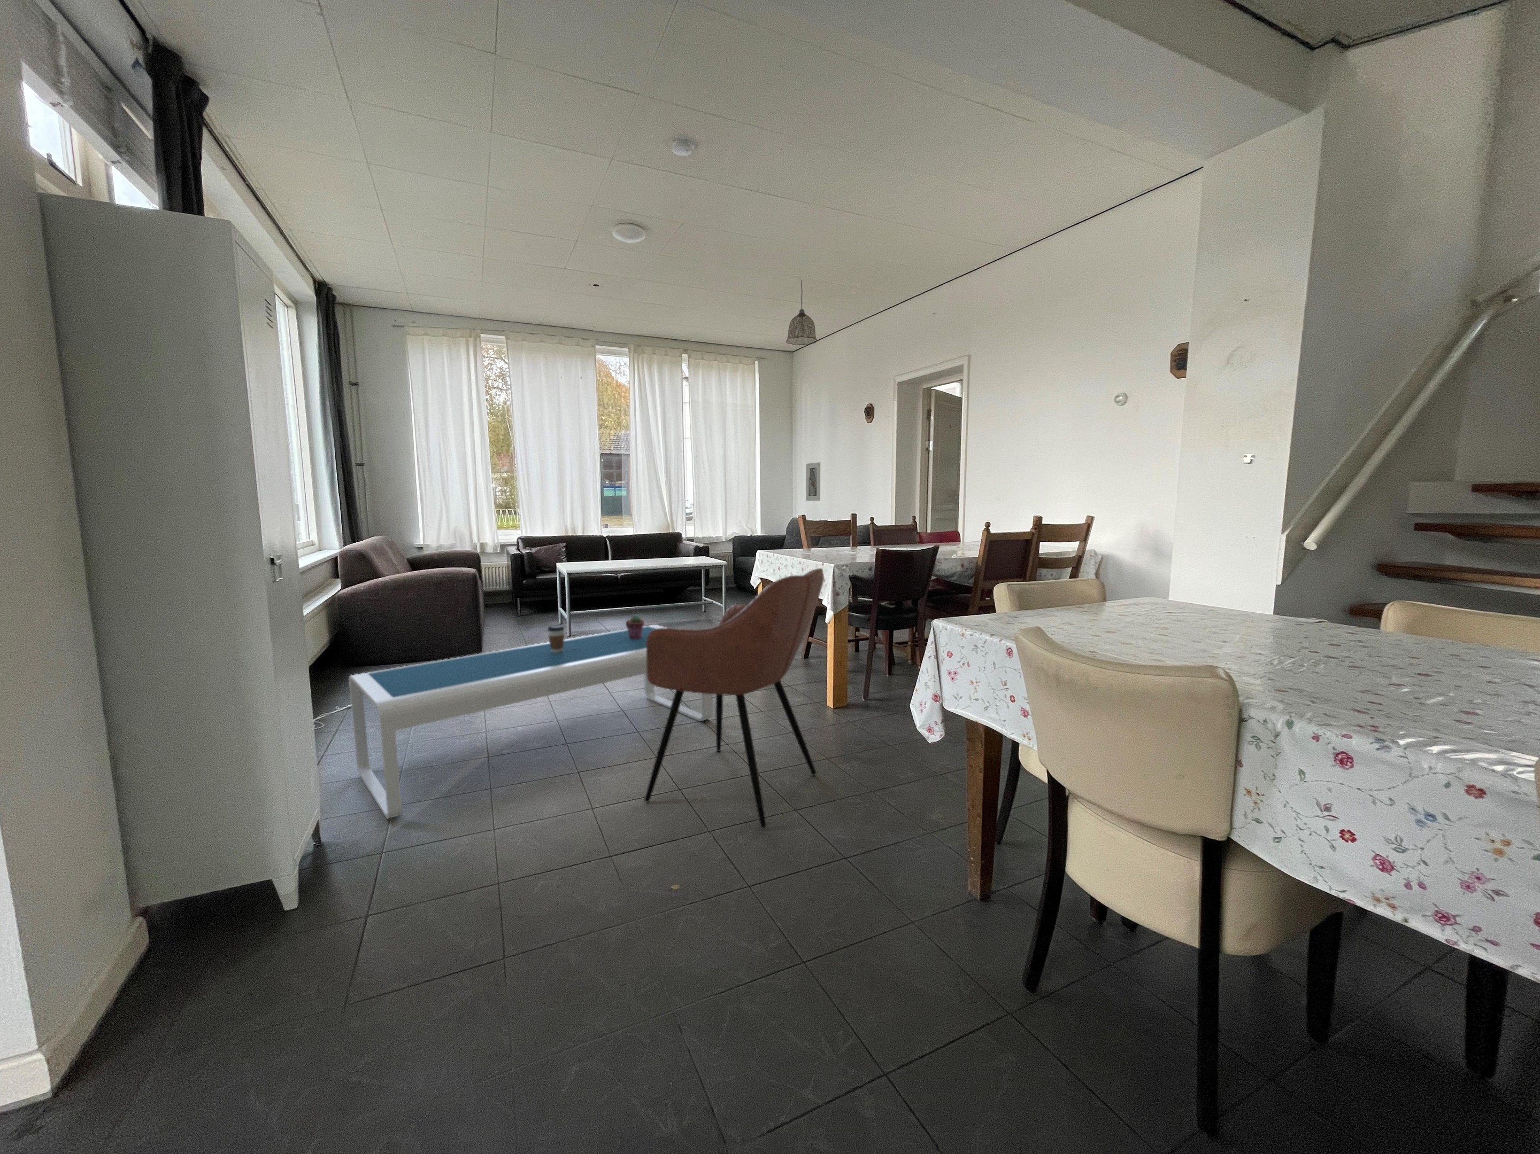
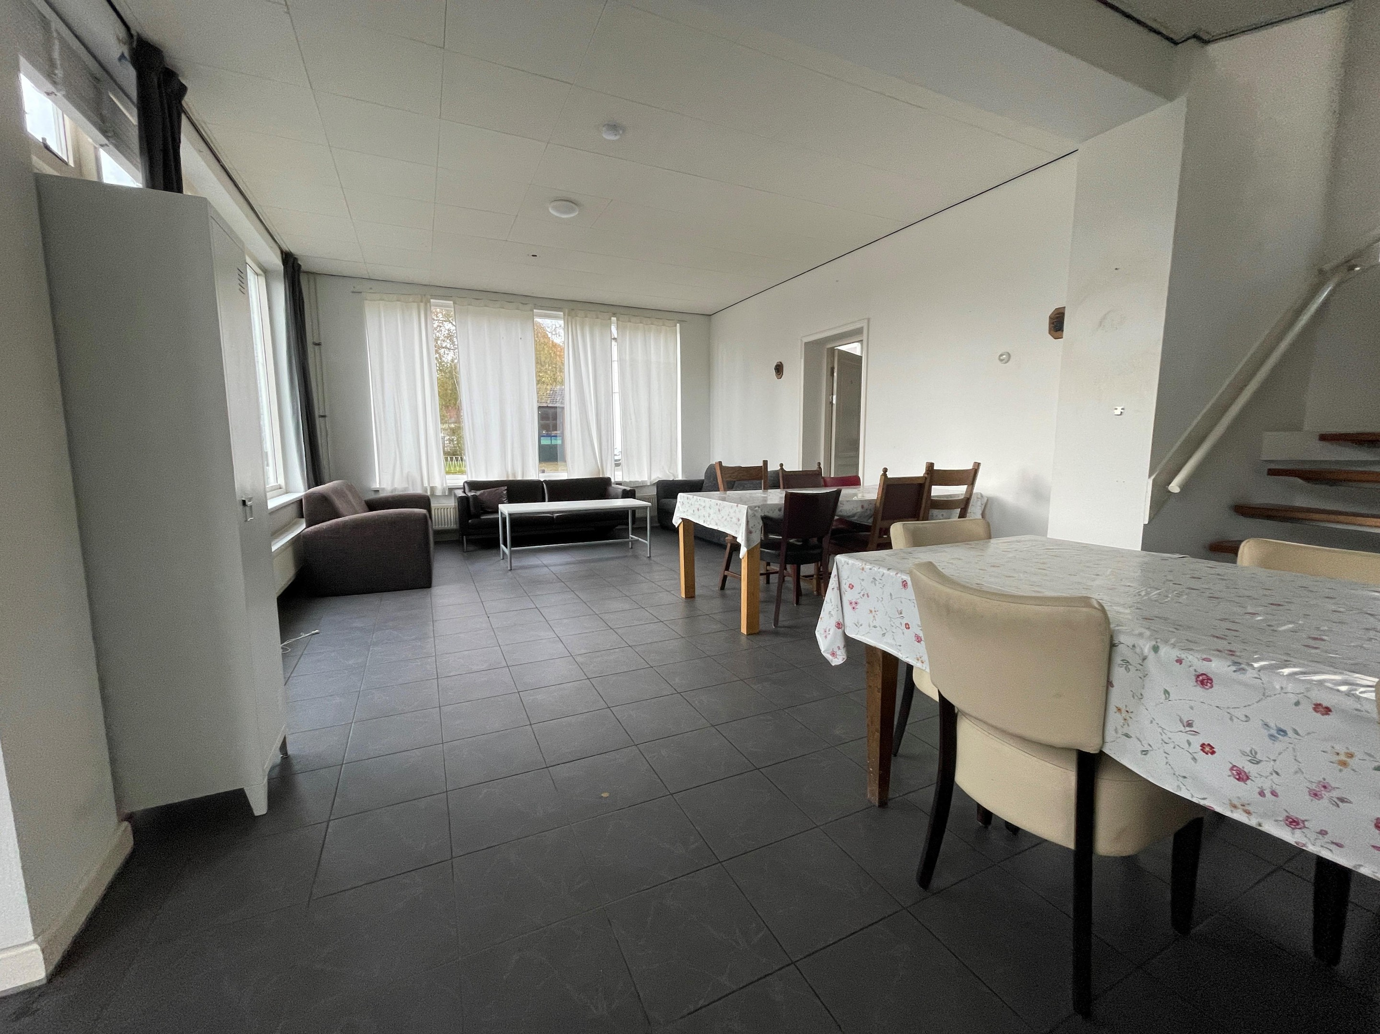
- pendant lamp [786,280,817,345]
- armchair [644,567,825,829]
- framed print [805,462,821,501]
- potted succulent [624,613,645,639]
- coffee cup [547,624,565,653]
- coffee table [349,624,713,819]
